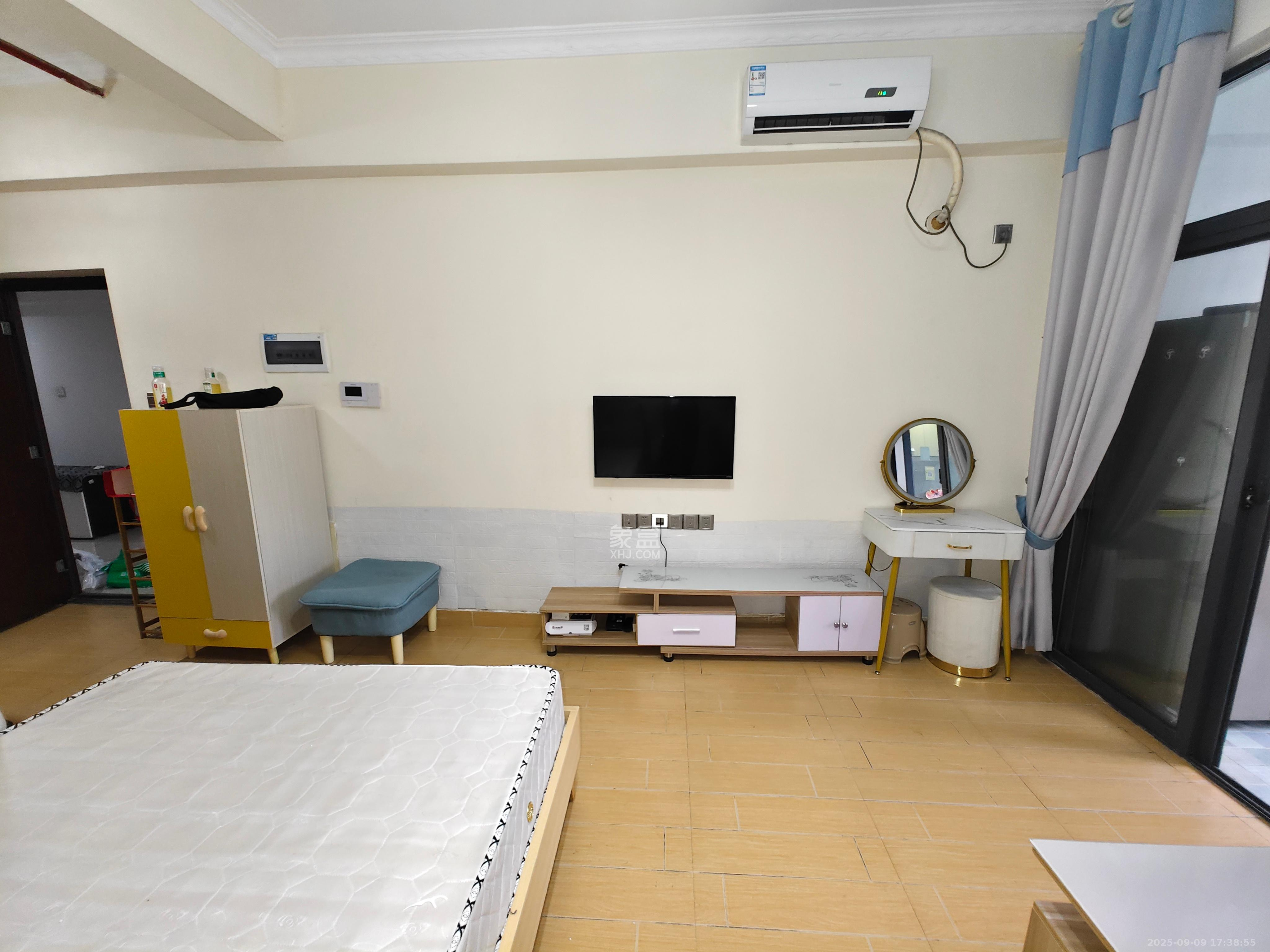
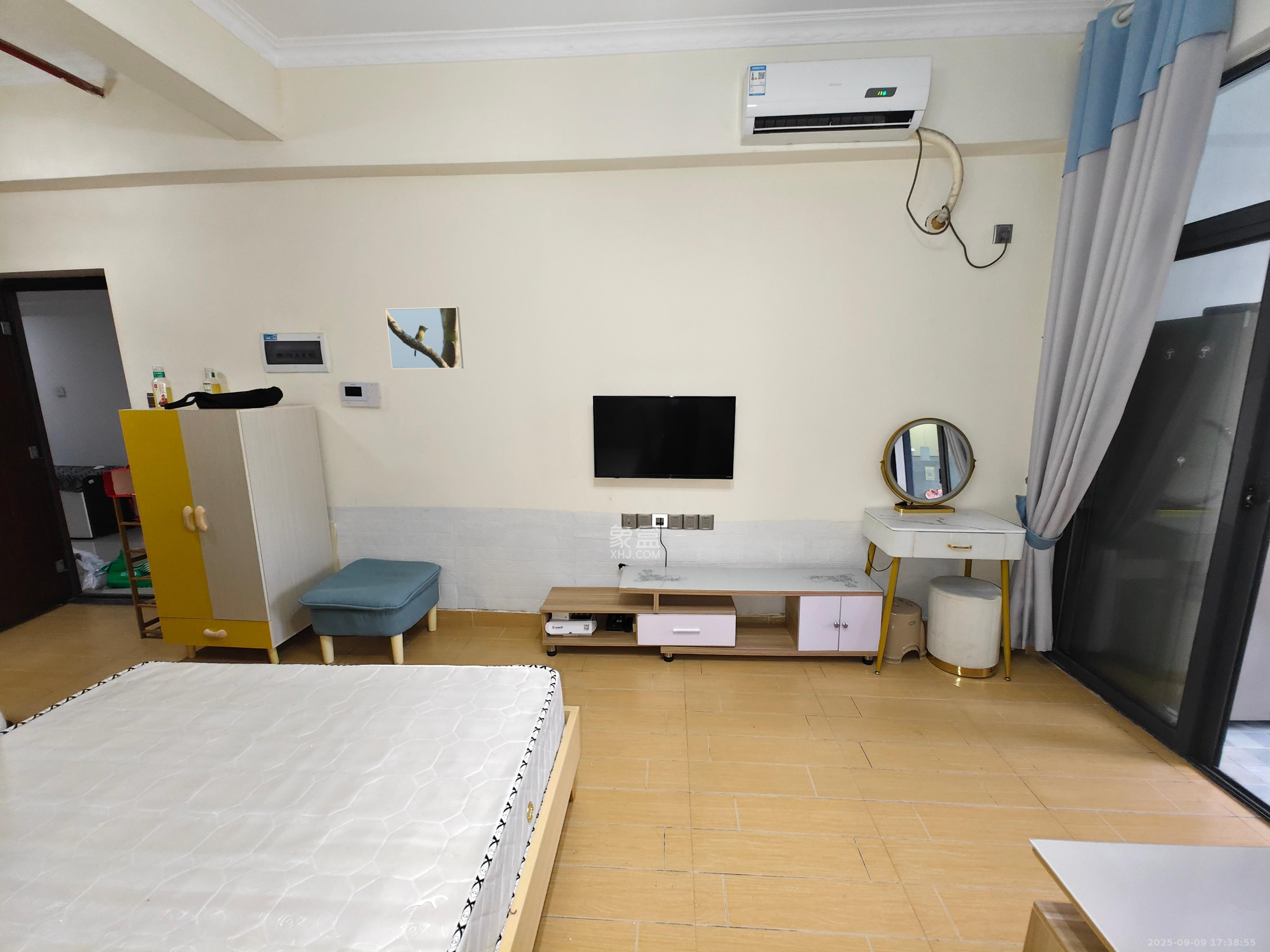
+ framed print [385,306,464,370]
